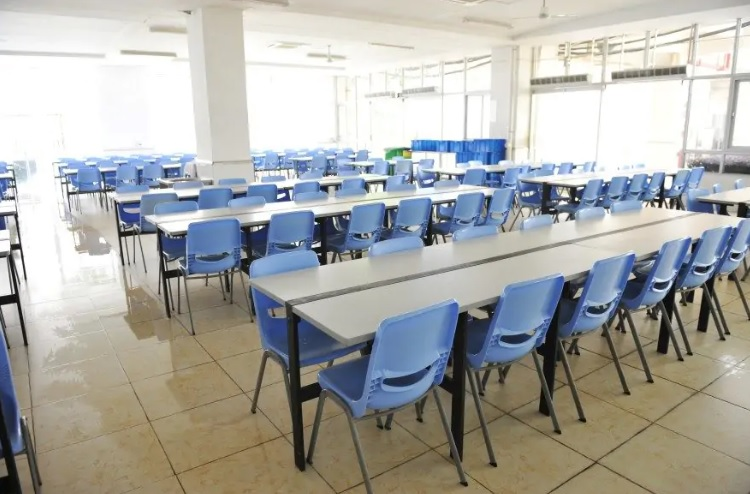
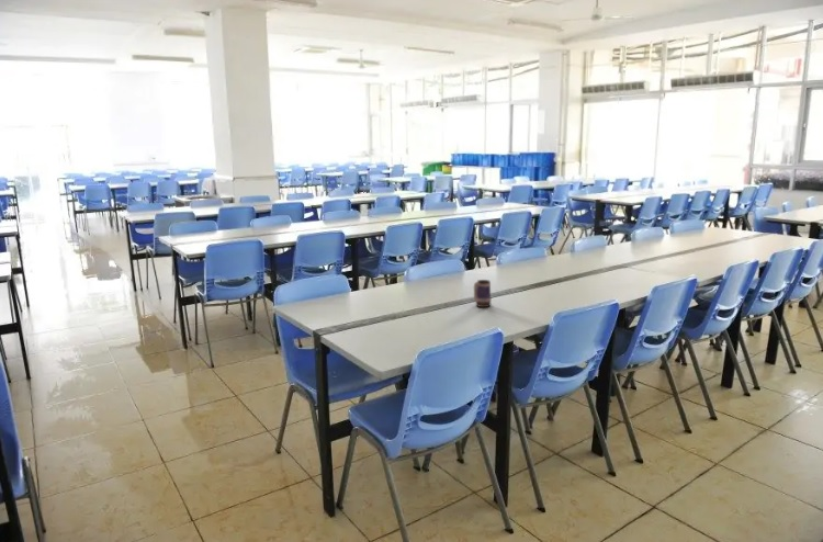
+ mug [473,279,493,308]
